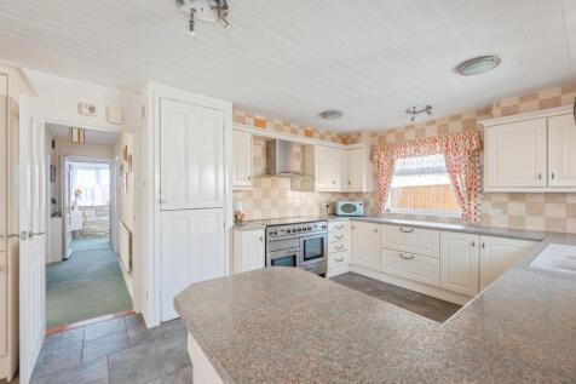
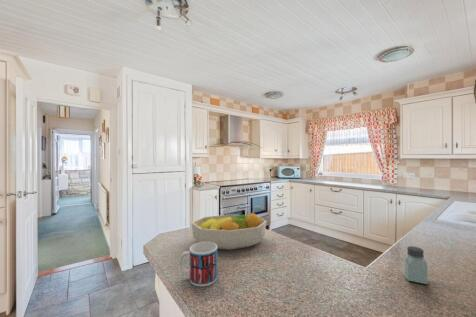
+ mug [178,242,218,287]
+ saltshaker [404,245,428,285]
+ fruit bowl [190,212,268,251]
